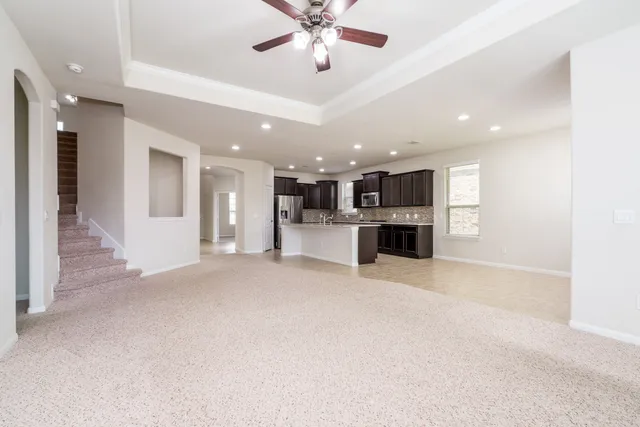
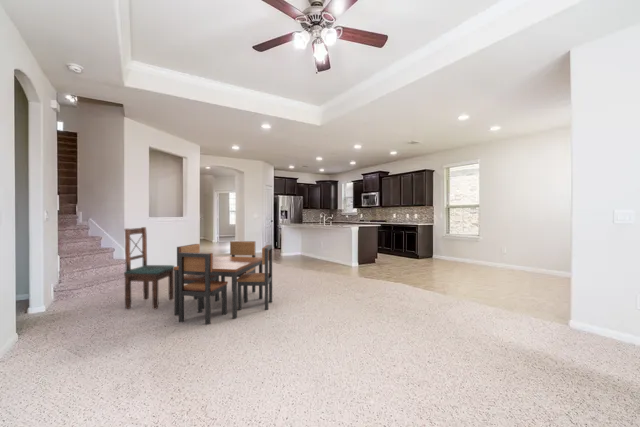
+ dining chair [123,226,176,310]
+ dining table [173,240,273,326]
